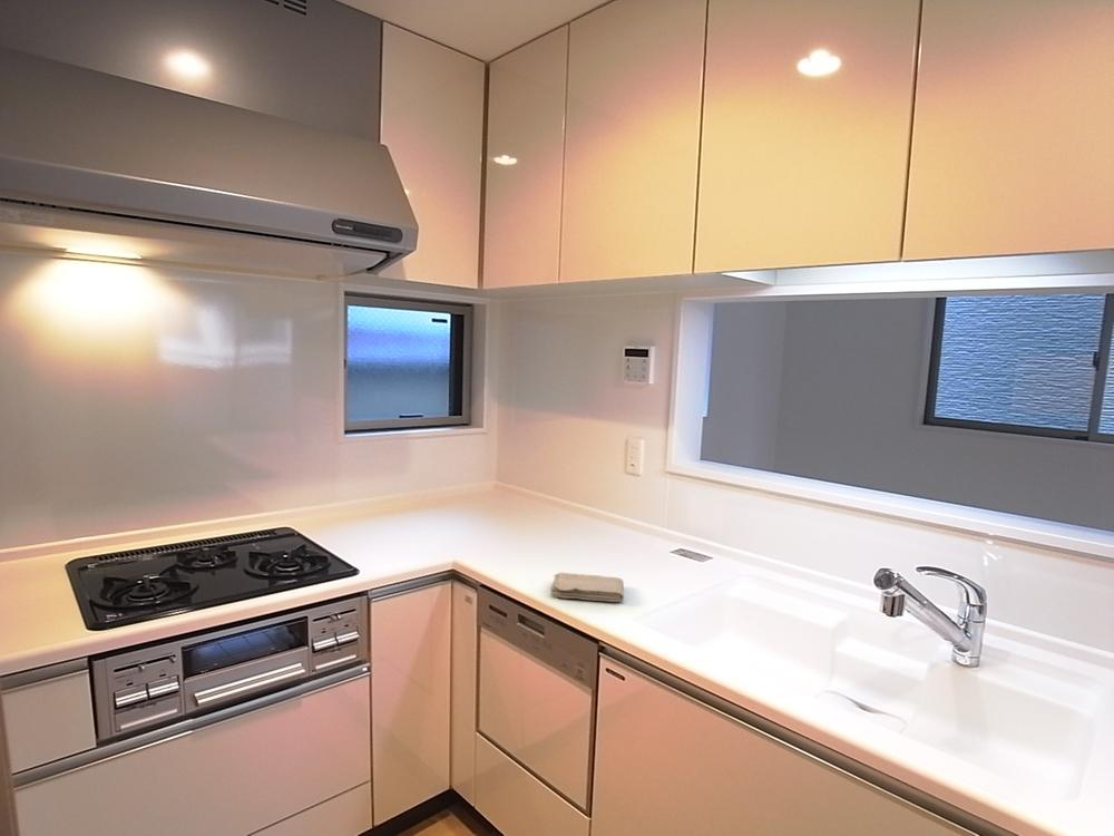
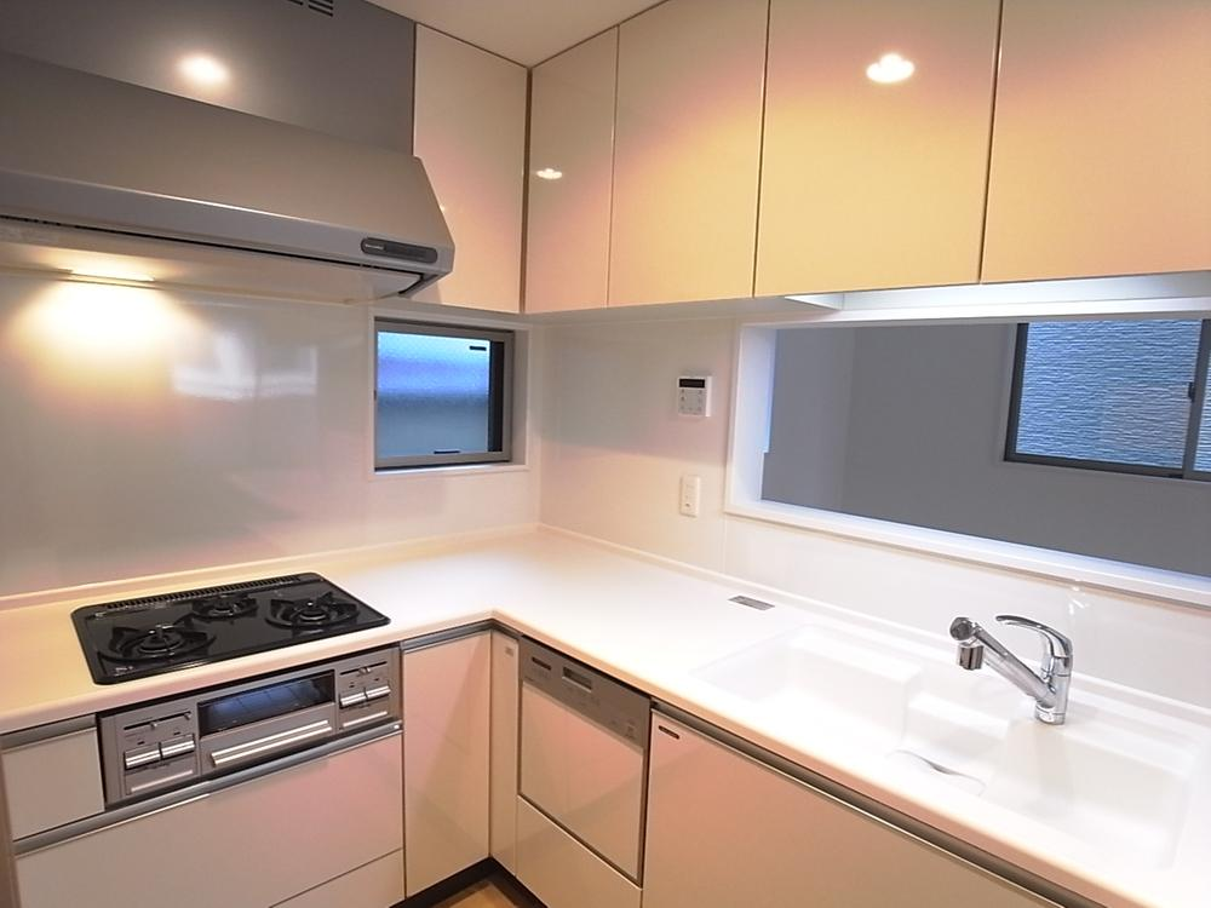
- washcloth [549,572,625,603]
